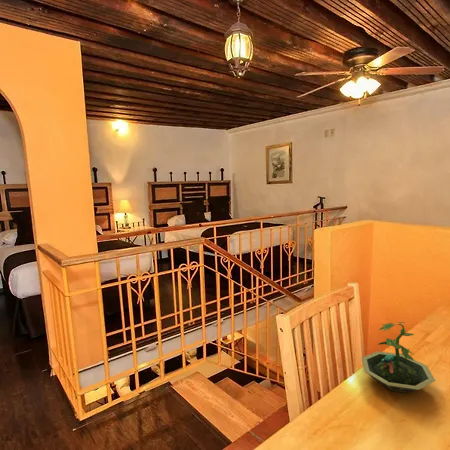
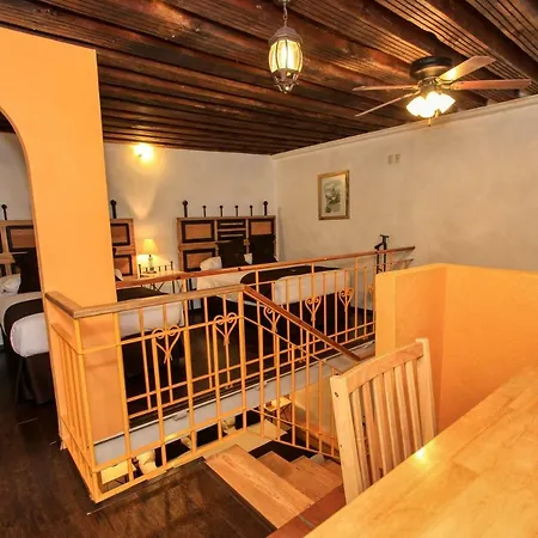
- terrarium [361,321,436,394]
